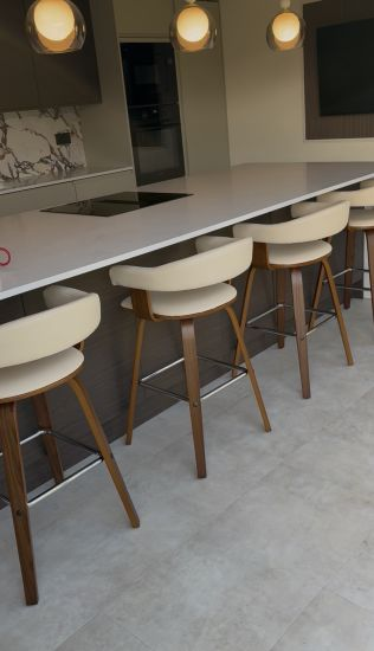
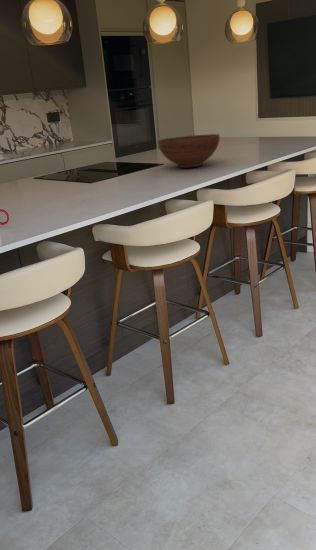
+ fruit bowl [157,133,221,169]
